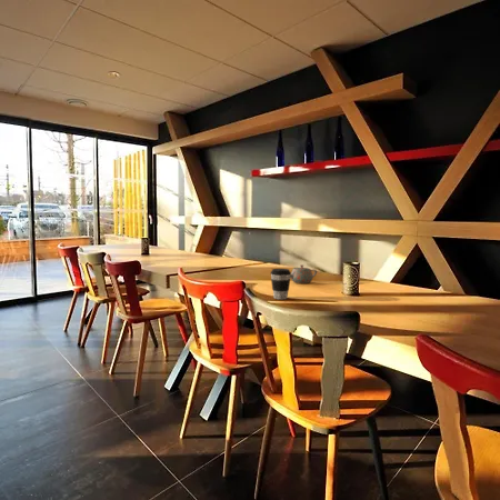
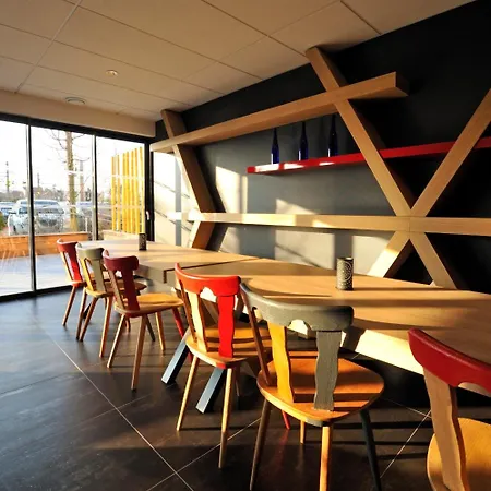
- teapot [290,263,318,284]
- coffee cup [270,268,292,300]
